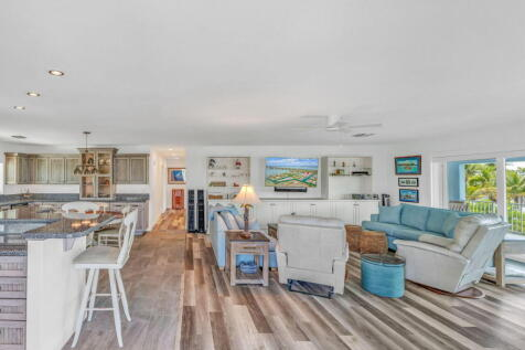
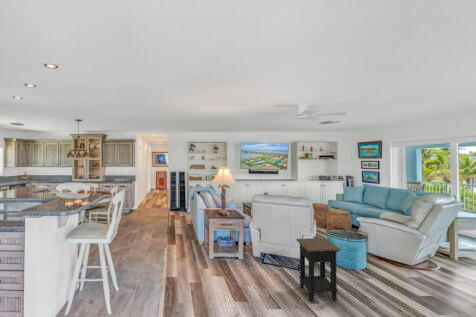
+ side table [295,237,342,303]
